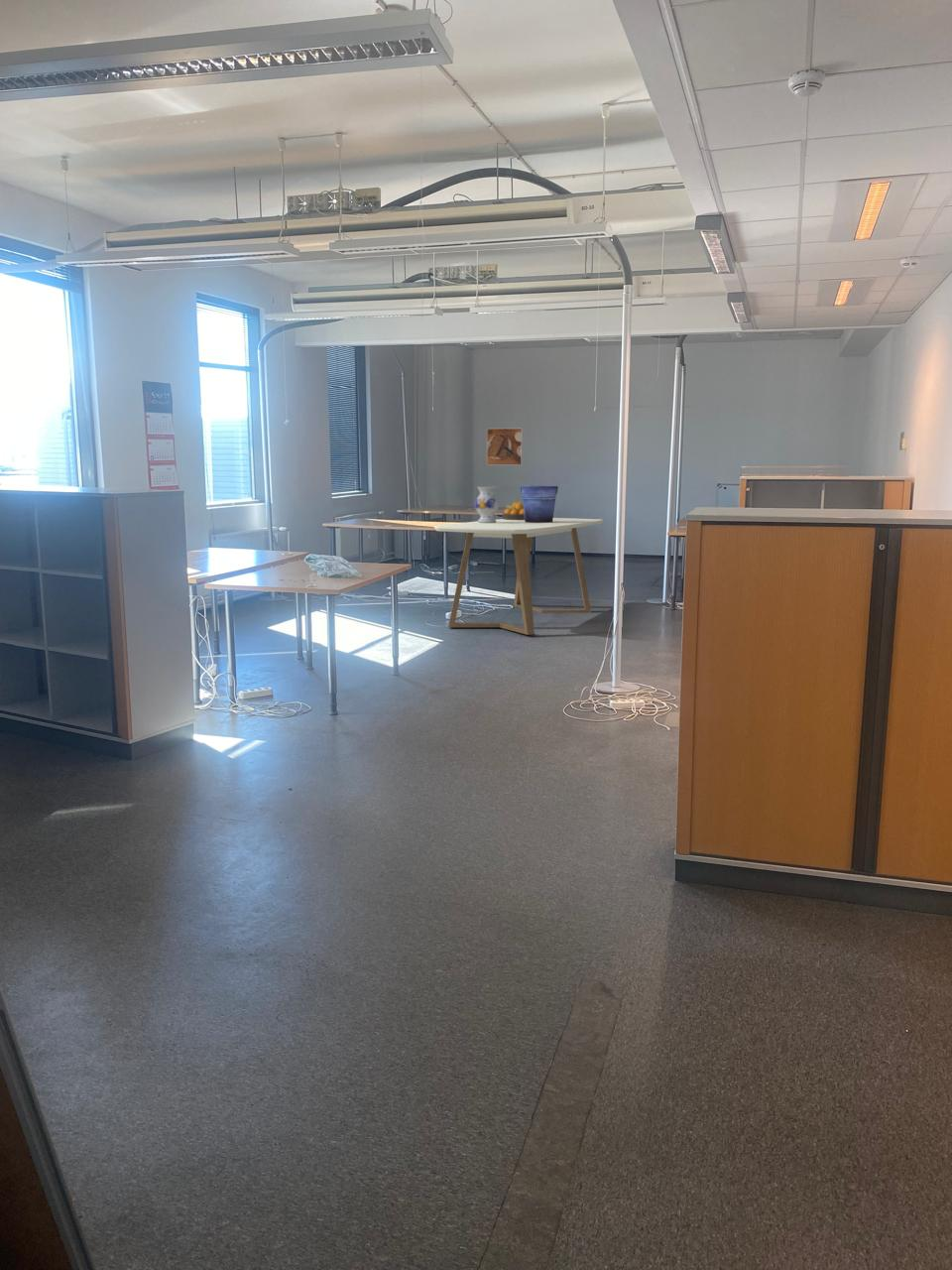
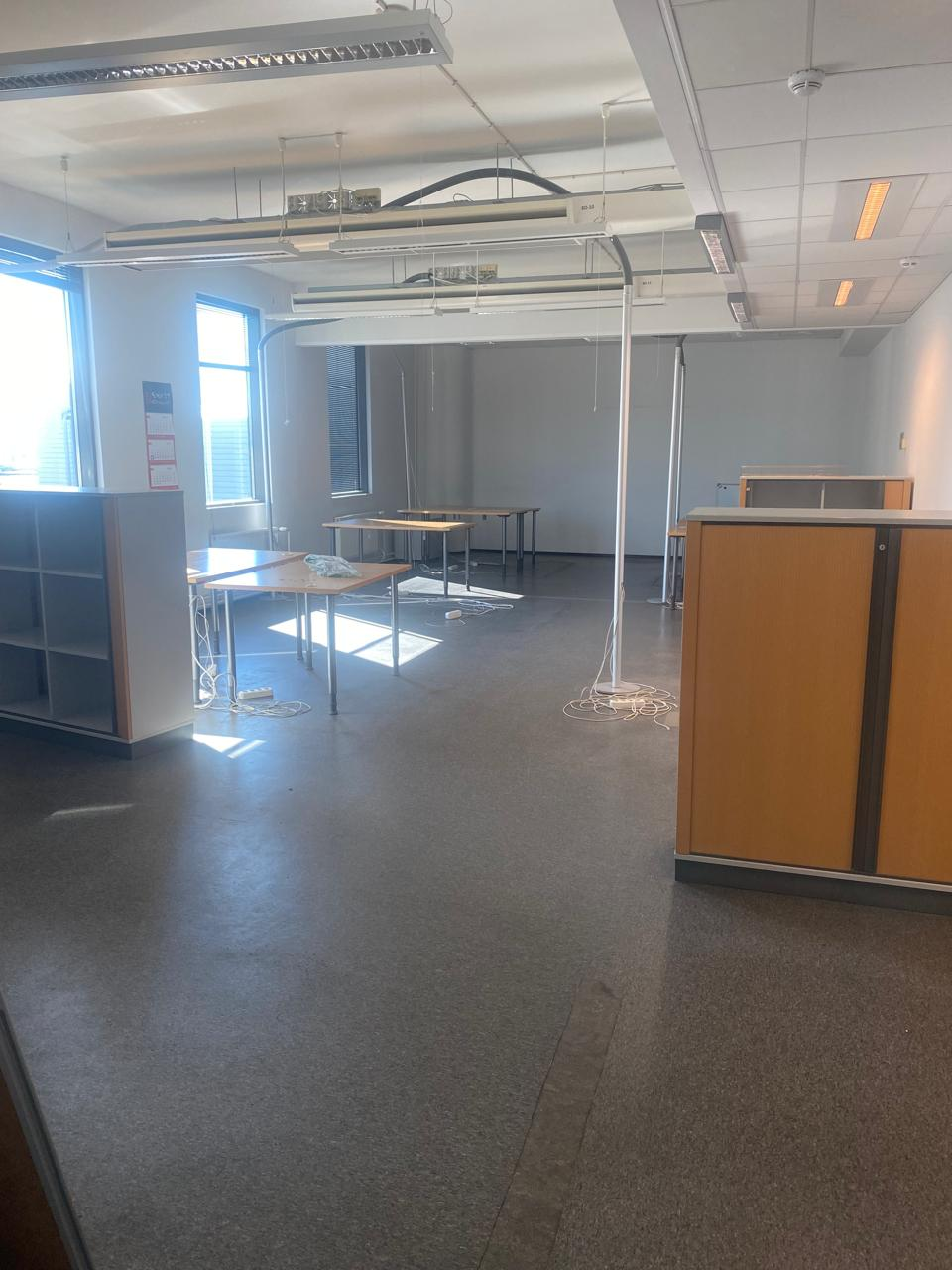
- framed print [486,427,524,466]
- bucket [519,484,559,523]
- vase [474,486,500,523]
- fruit bowl [502,501,525,520]
- dining table [433,517,604,636]
